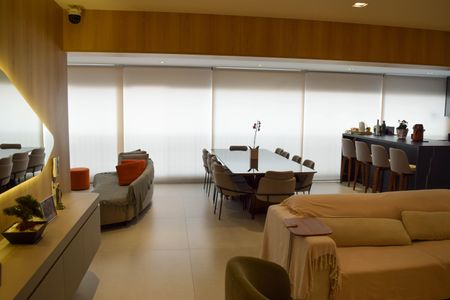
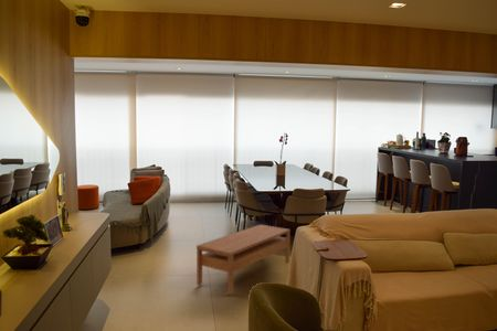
+ coffee table [195,224,292,296]
